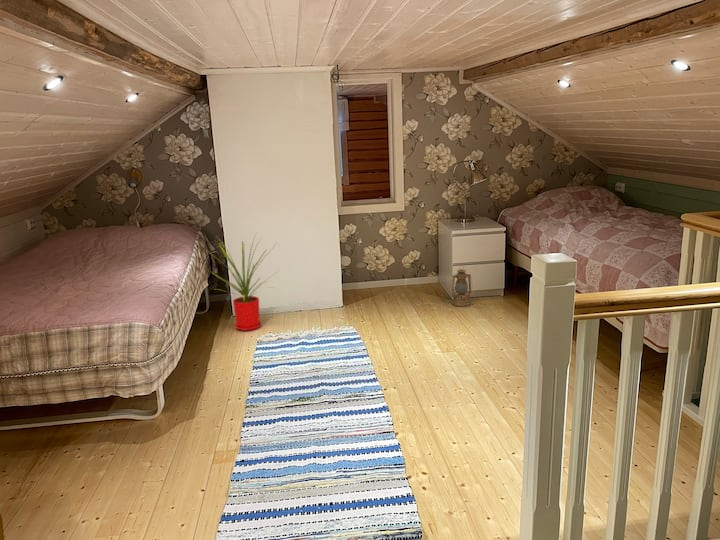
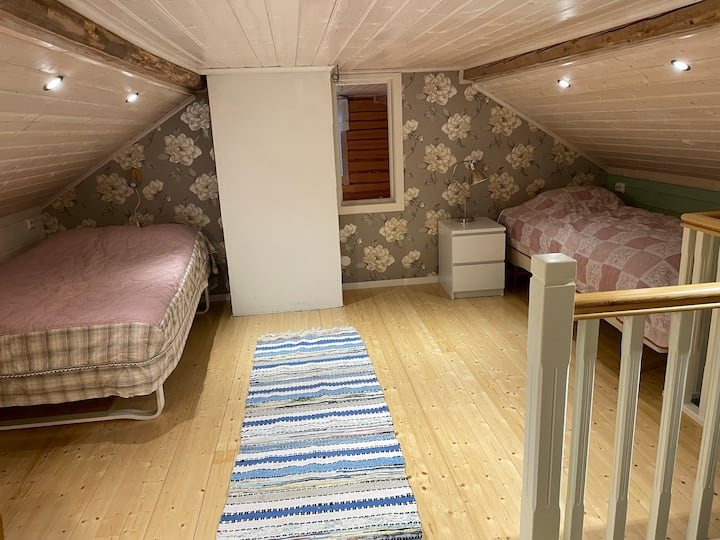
- lantern [450,265,474,308]
- house plant [207,232,281,332]
